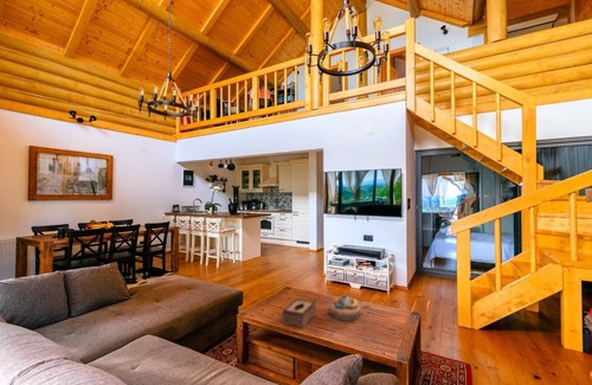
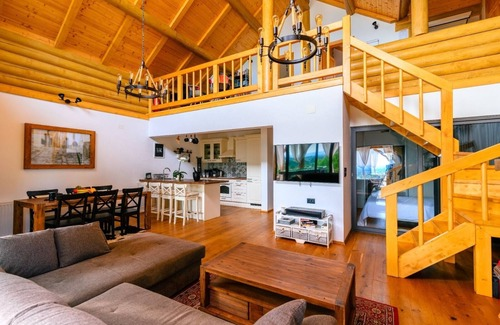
- decorative bowl [328,294,362,322]
- tissue box [282,297,317,329]
